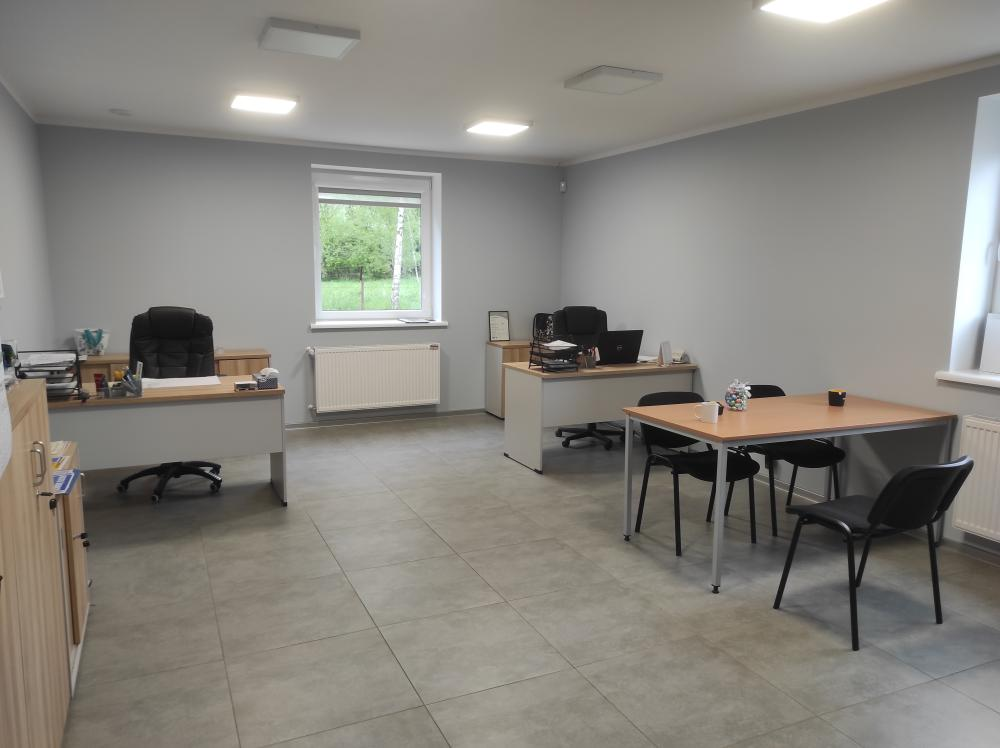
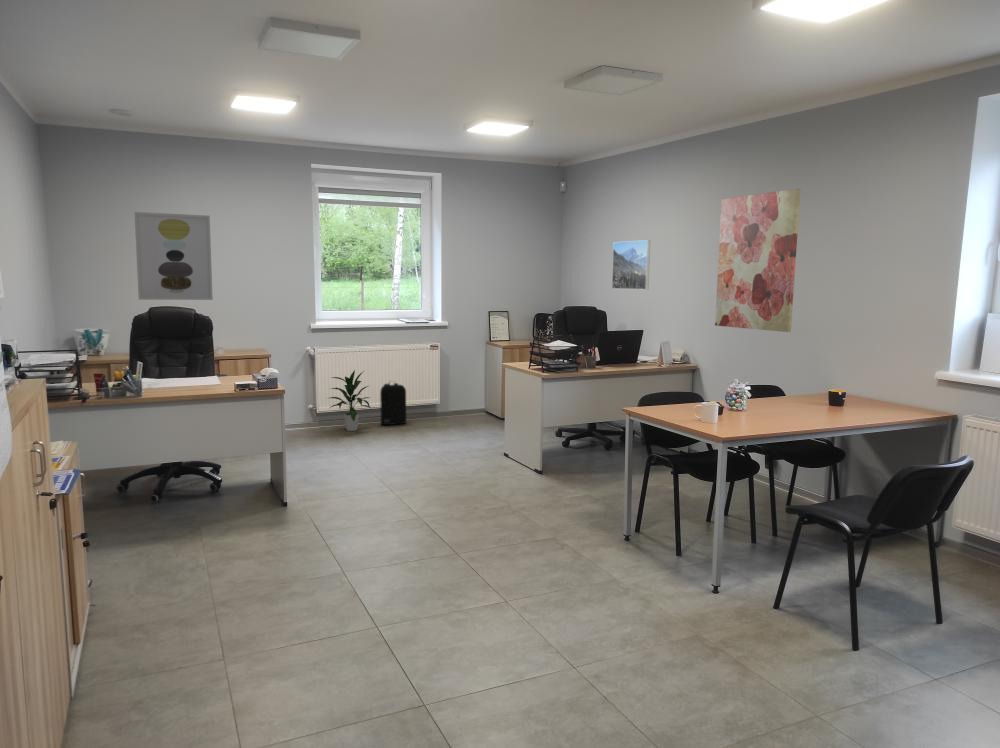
+ wall art [133,211,214,301]
+ indoor plant [326,369,373,432]
+ backpack [379,380,407,426]
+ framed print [611,239,651,291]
+ wall art [714,188,802,333]
